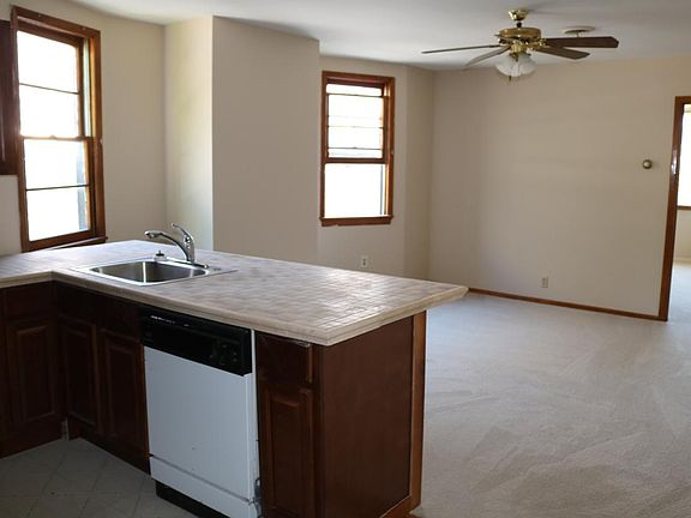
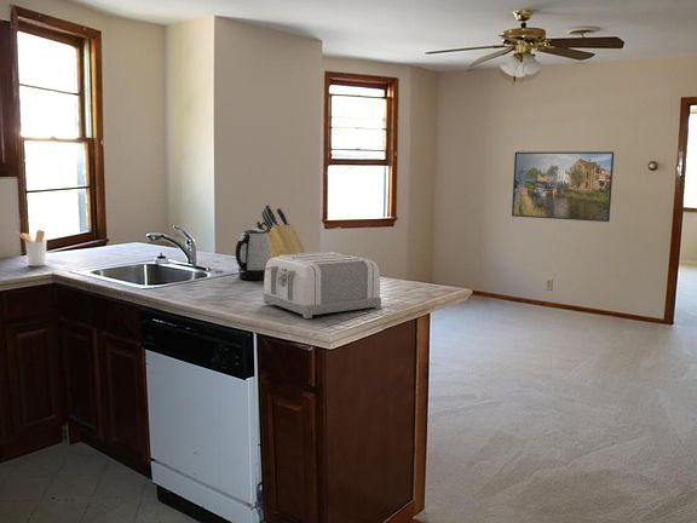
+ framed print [511,150,615,223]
+ utensil holder [16,229,47,268]
+ toaster [263,251,382,320]
+ knife block [255,205,307,258]
+ kettle [235,228,271,281]
